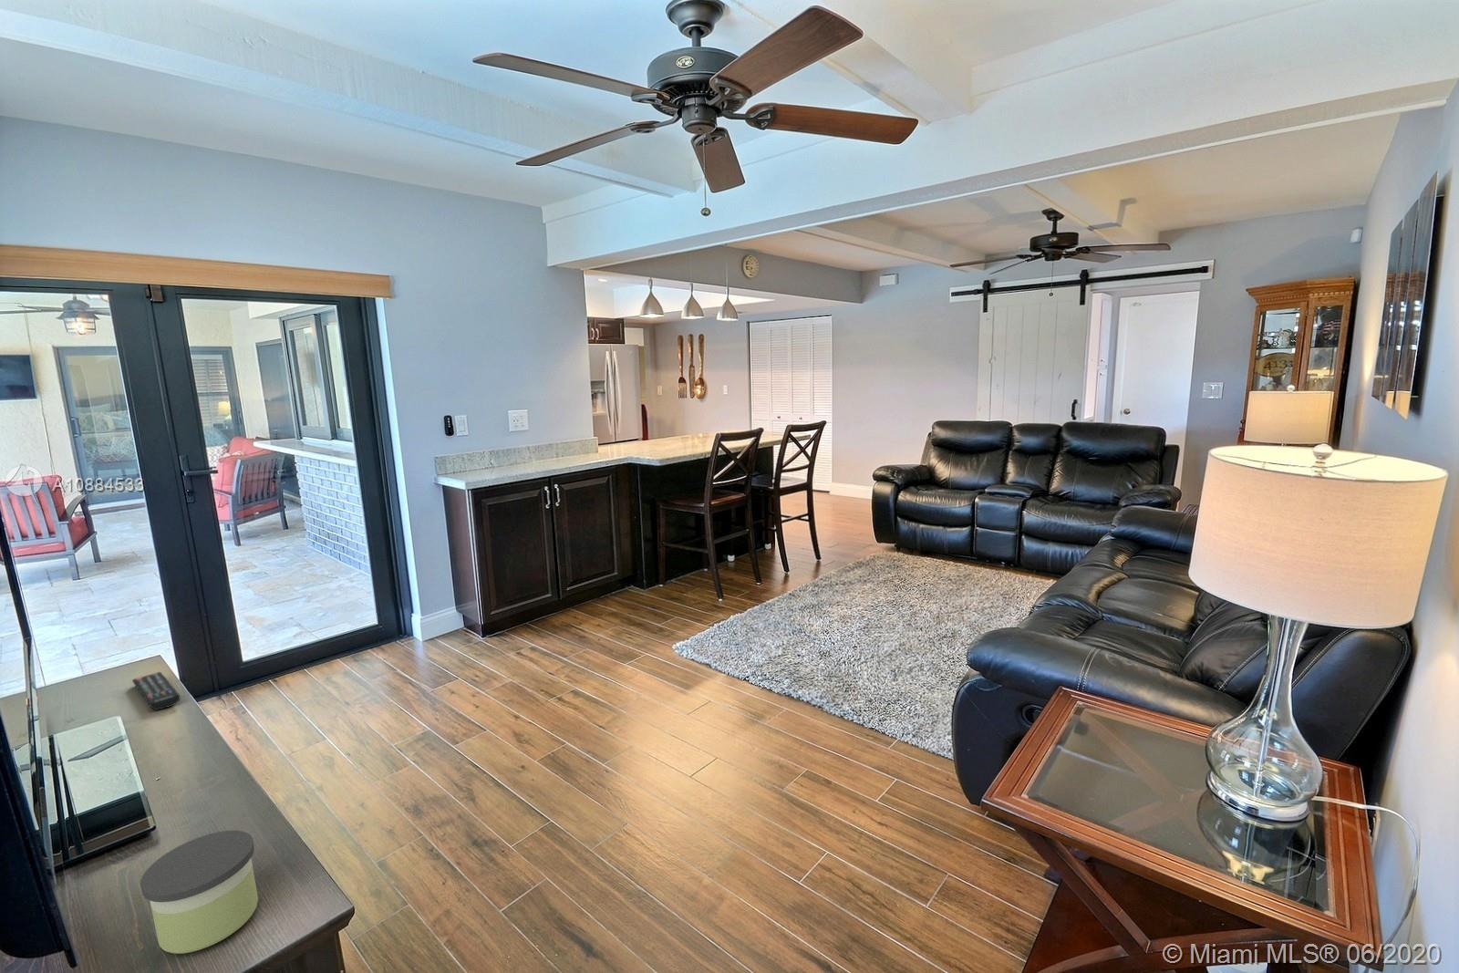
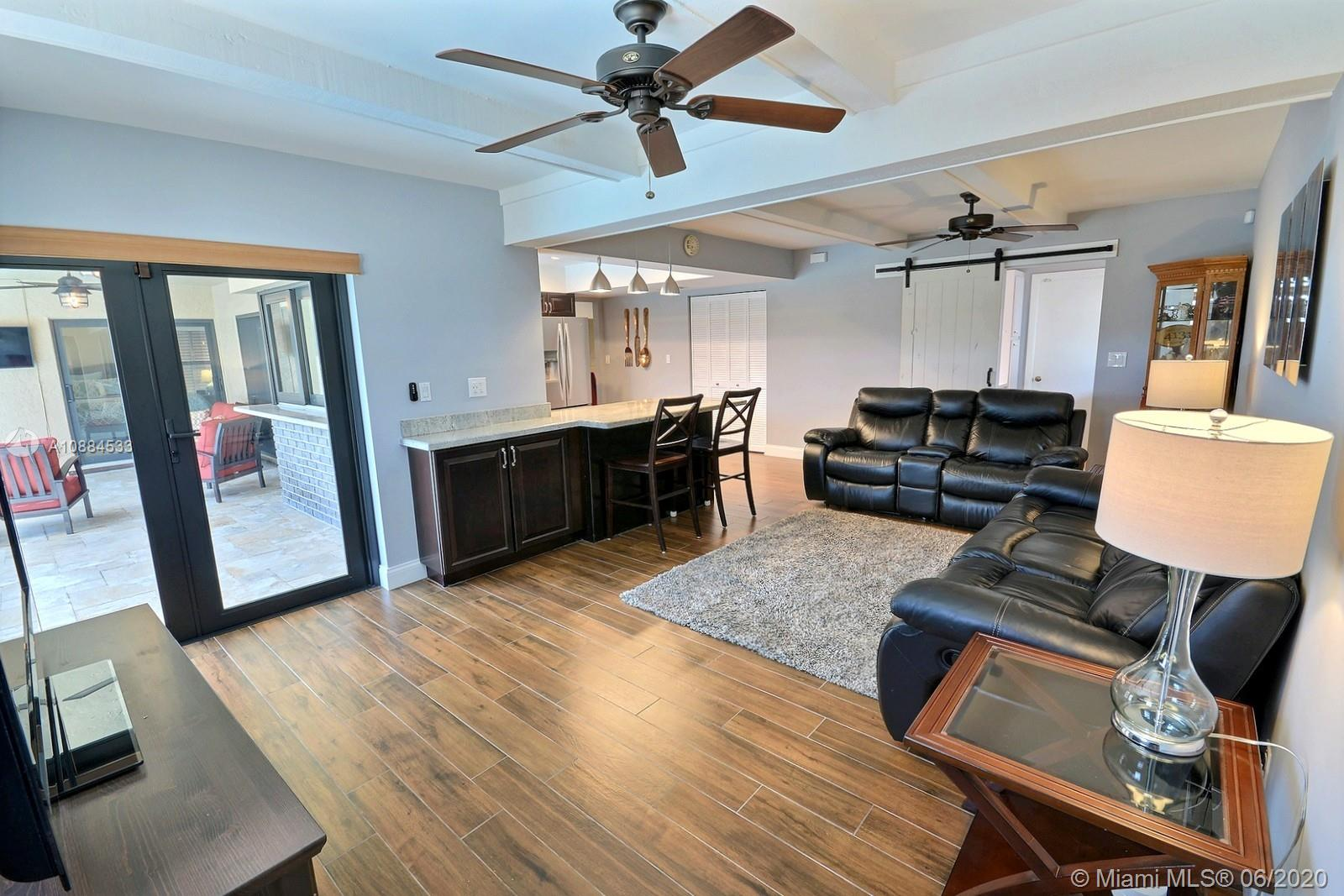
- remote control [131,671,181,710]
- candle [140,830,259,955]
